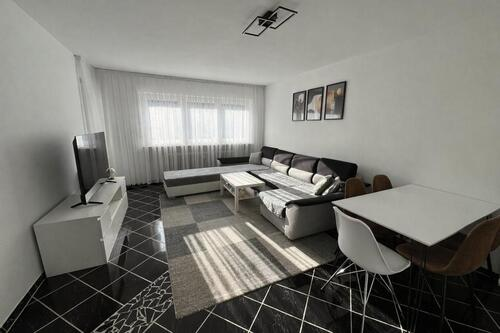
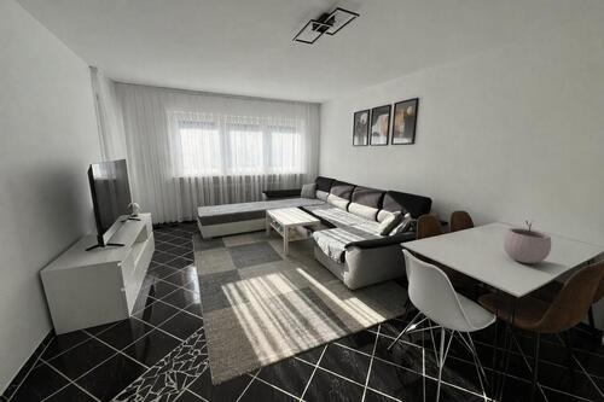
+ plant pot [501,220,552,264]
